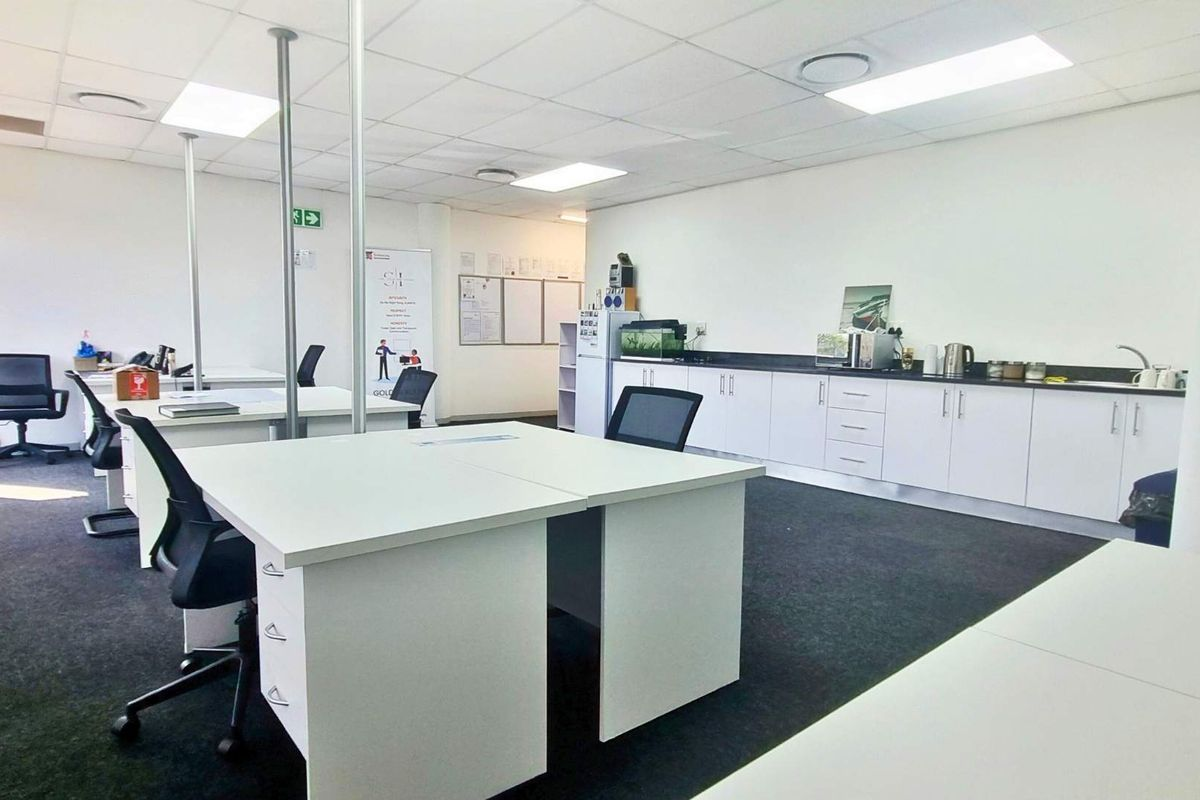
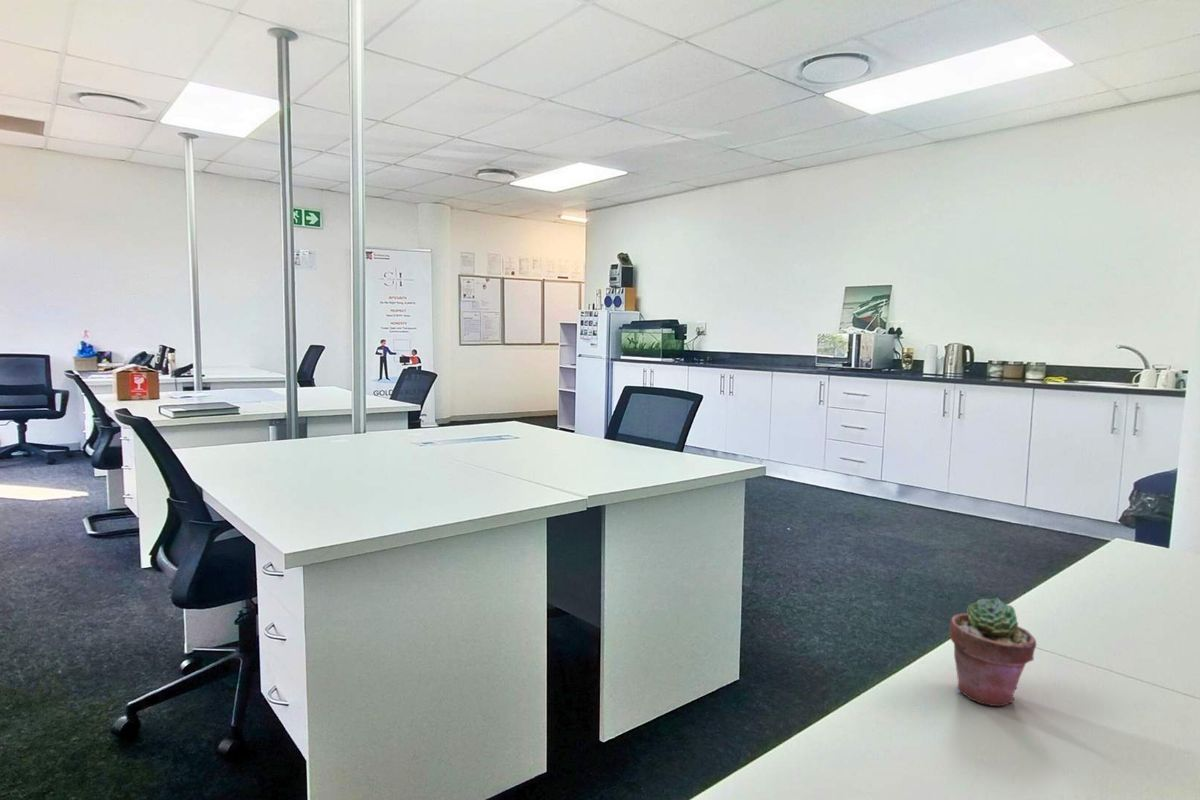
+ potted succulent [949,597,1037,707]
